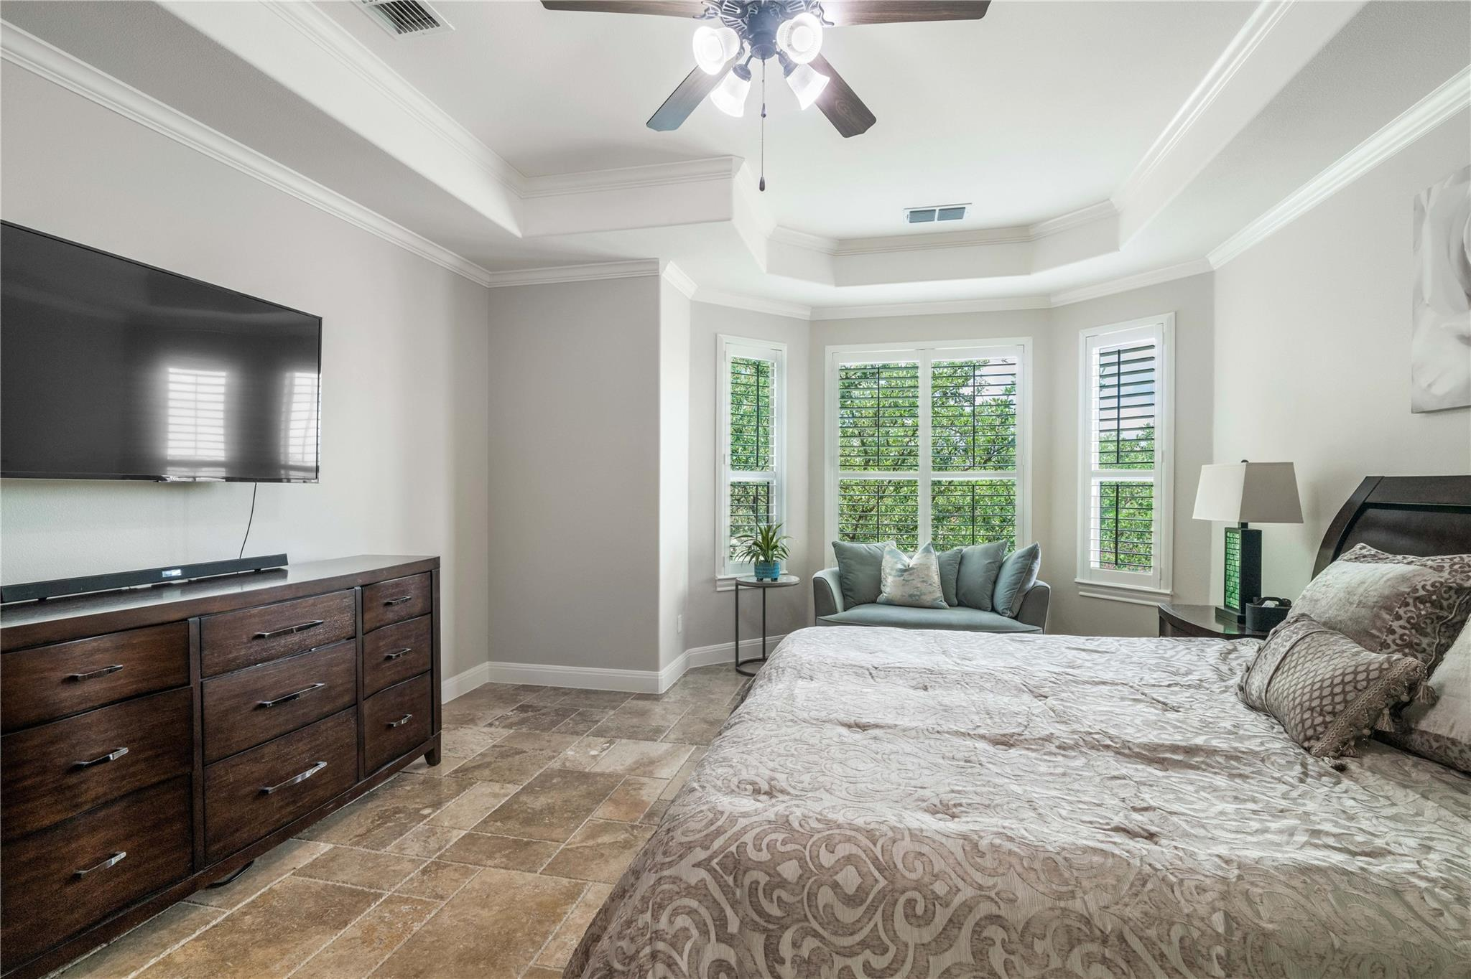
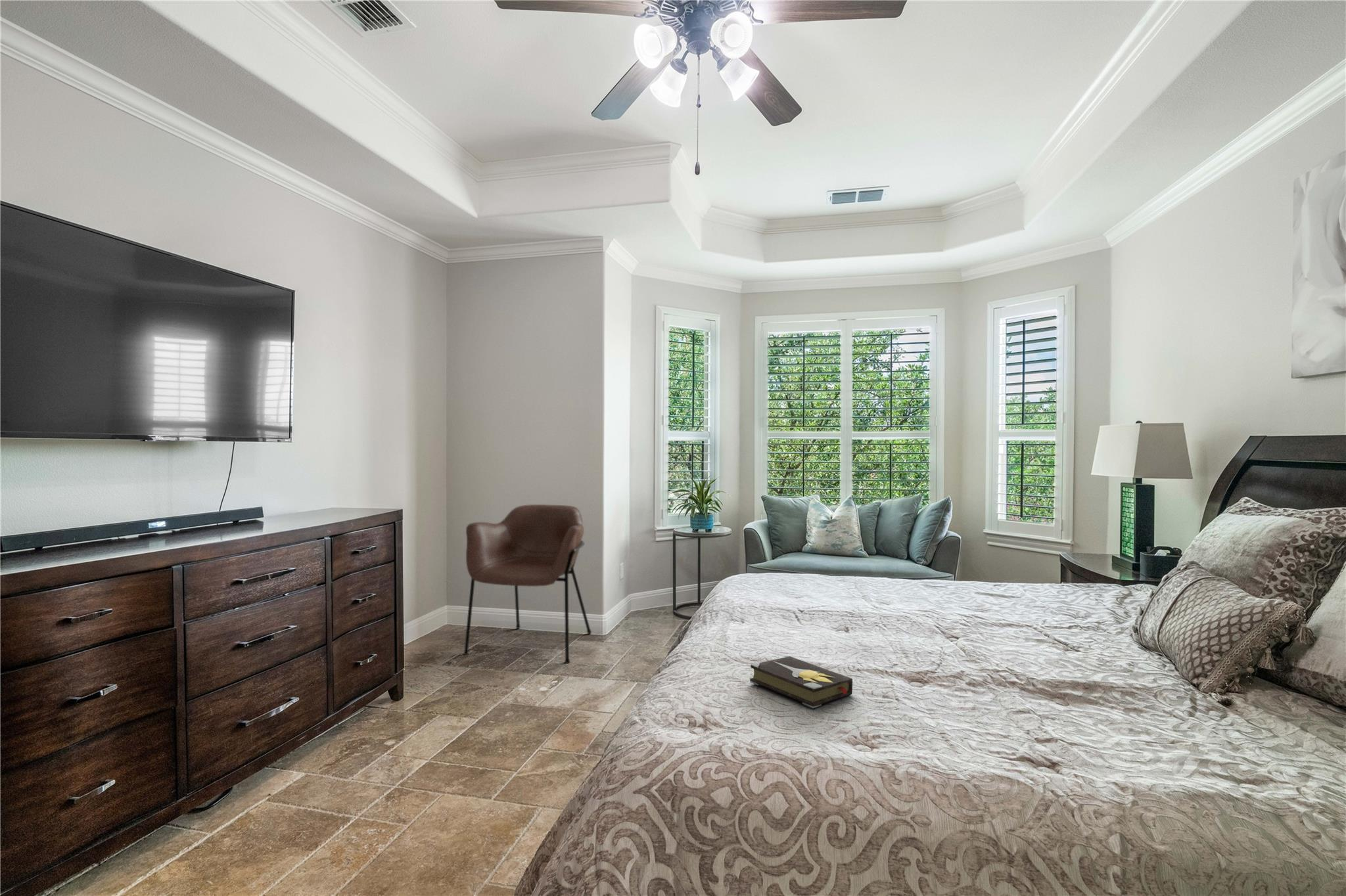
+ armchair [463,504,592,664]
+ hardback book [749,656,853,709]
